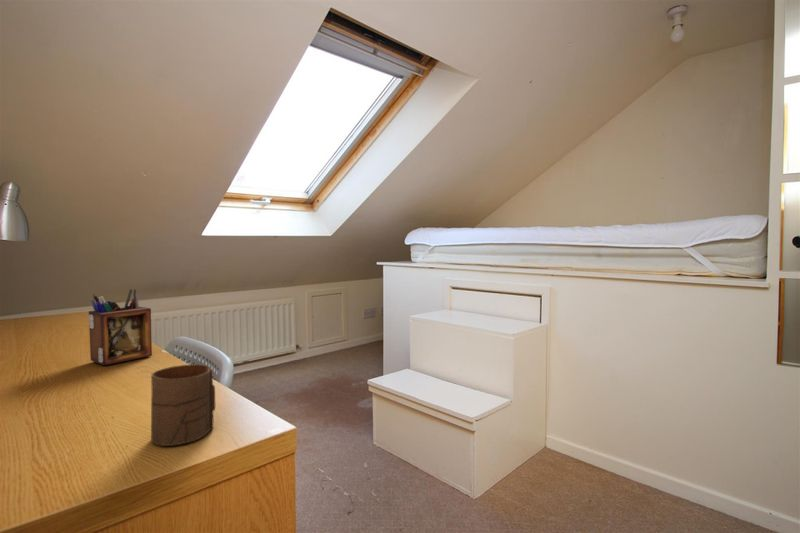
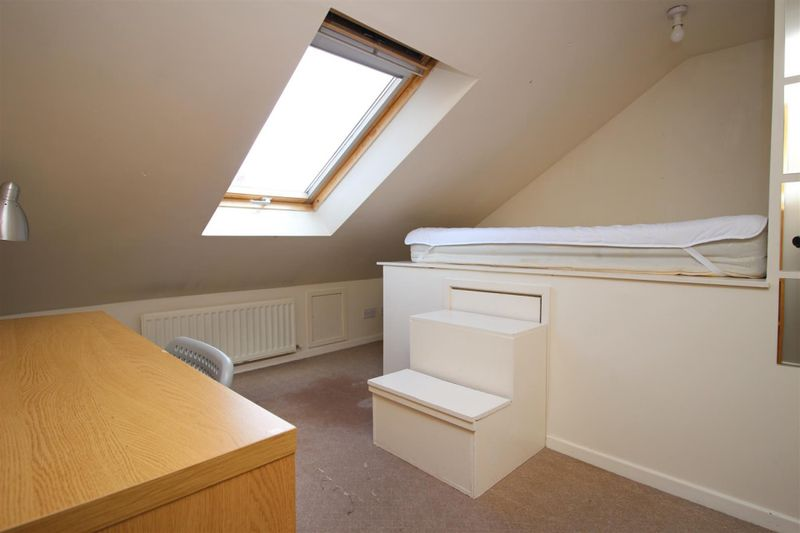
- desk organizer [88,288,153,366]
- cup [150,363,216,447]
